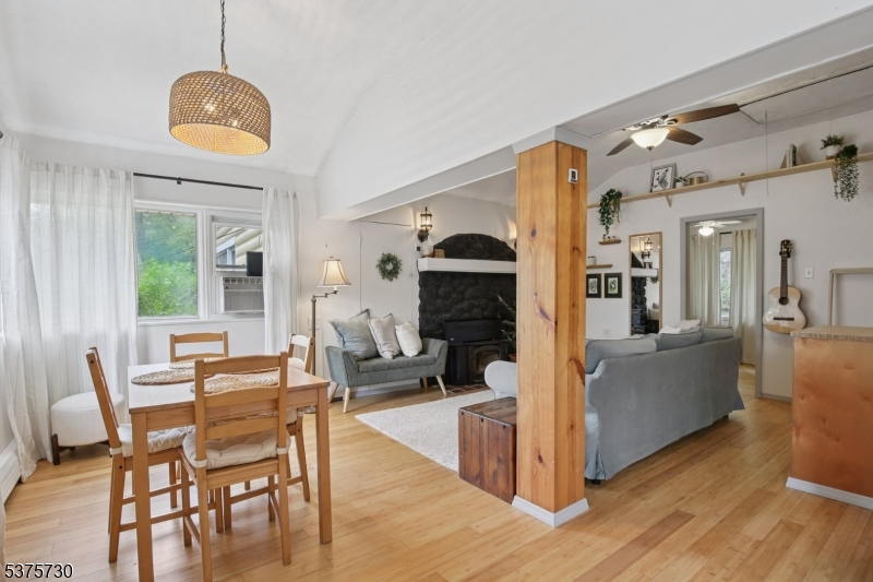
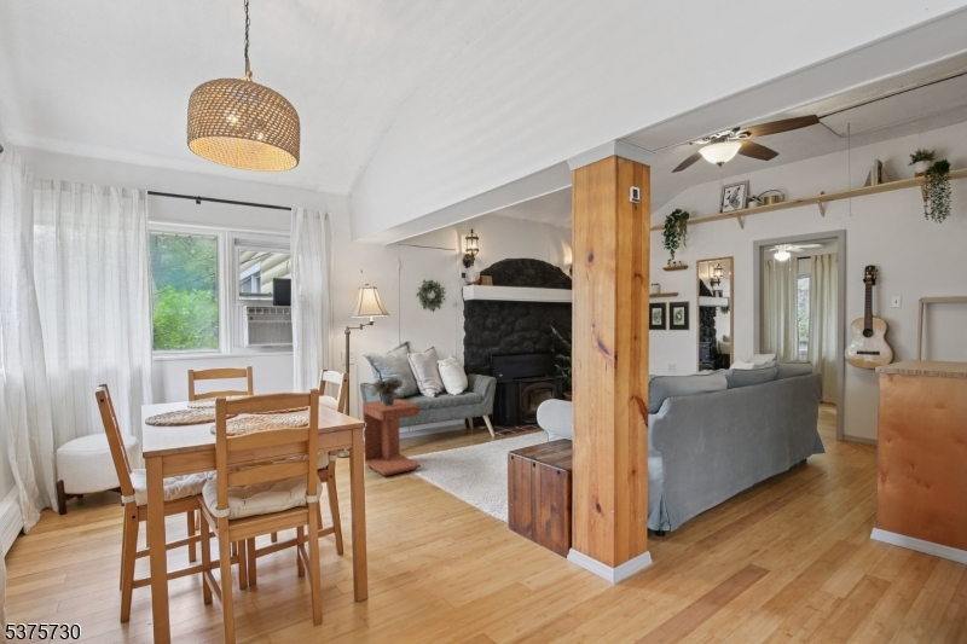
+ potted plant [370,376,405,406]
+ side table [361,398,422,477]
